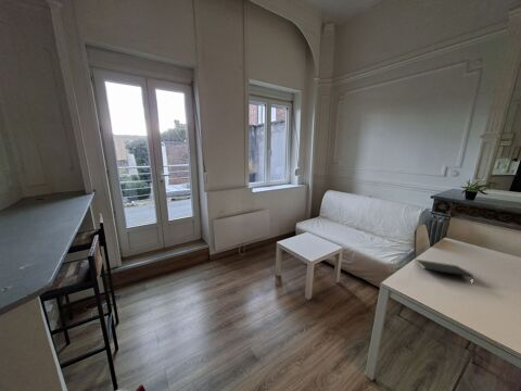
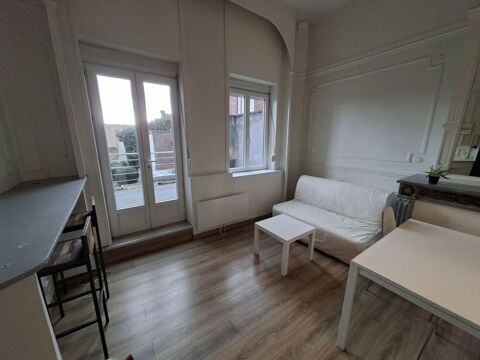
- notepad [414,258,474,278]
